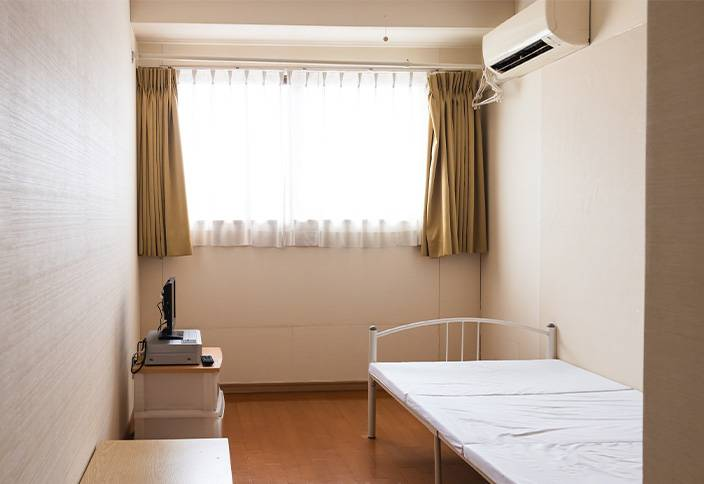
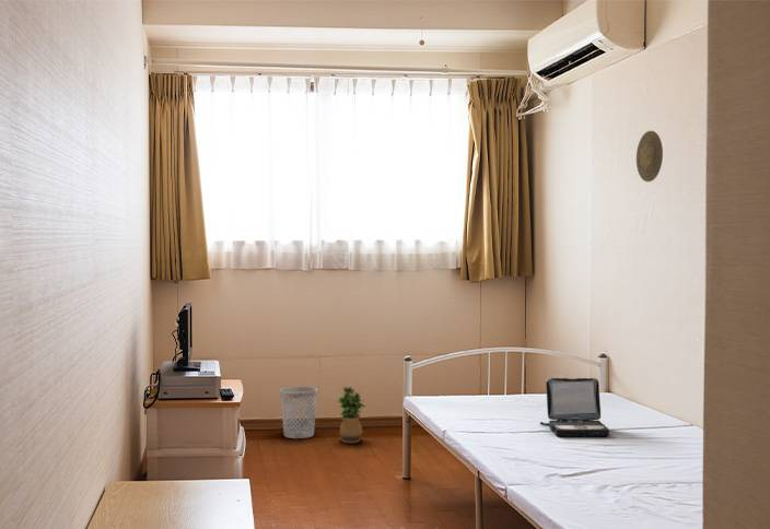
+ potted plant [336,386,366,444]
+ decorative plate [635,130,664,183]
+ wastebasket [279,386,318,439]
+ laptop [539,377,610,437]
